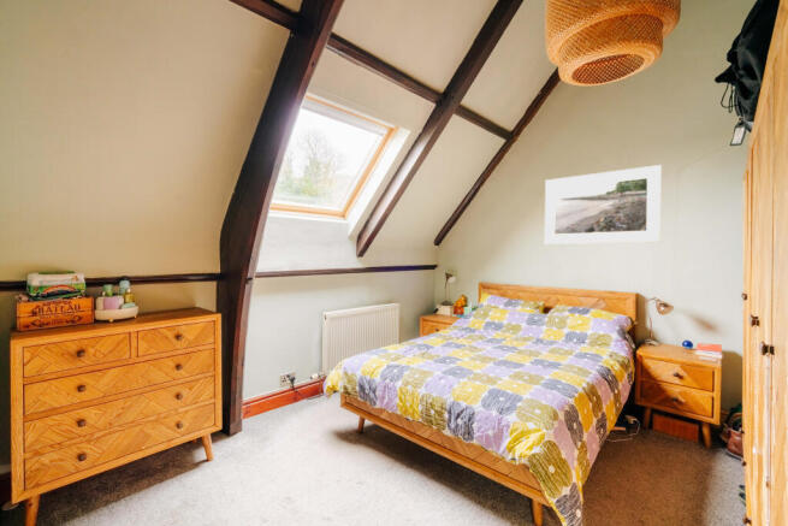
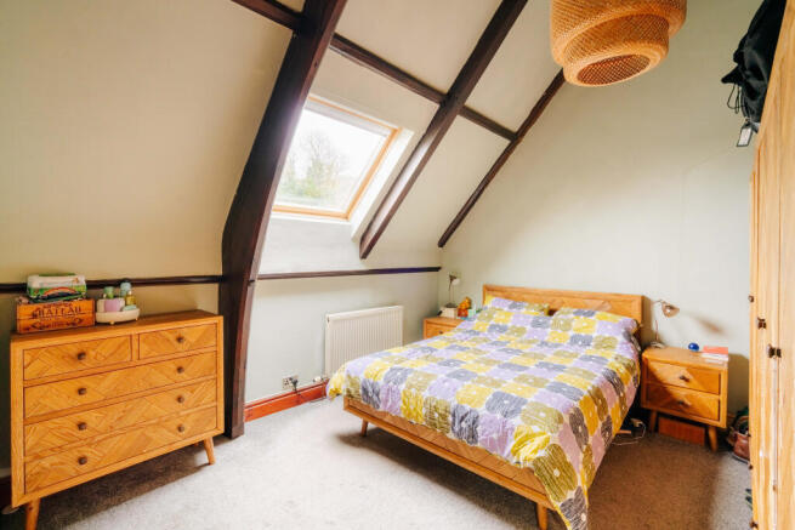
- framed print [544,164,663,246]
